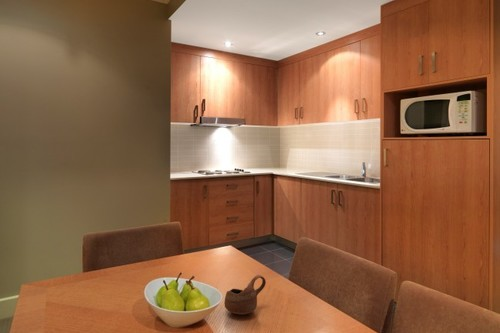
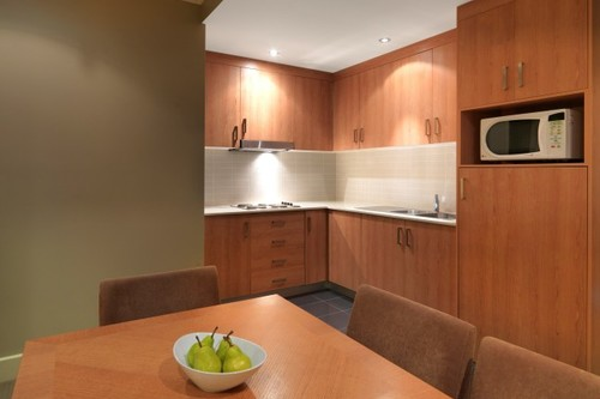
- cup [223,274,267,316]
